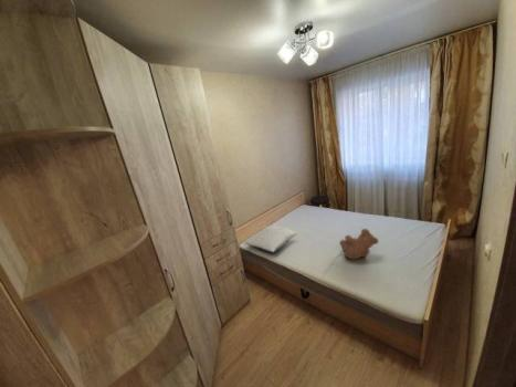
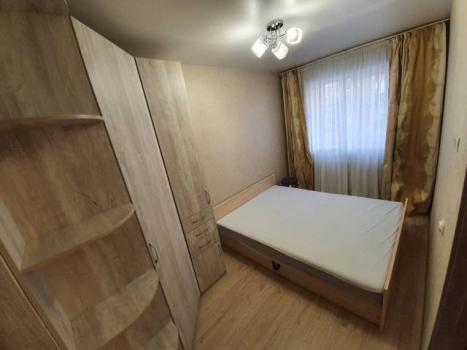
- teddy bear [338,228,379,261]
- pillow [242,224,298,253]
